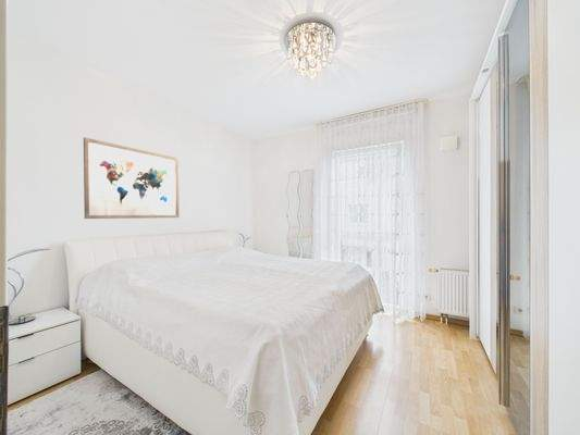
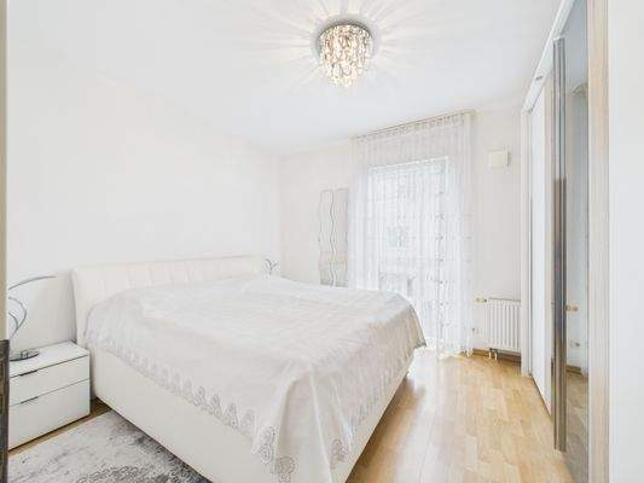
- wall art [83,136,181,220]
